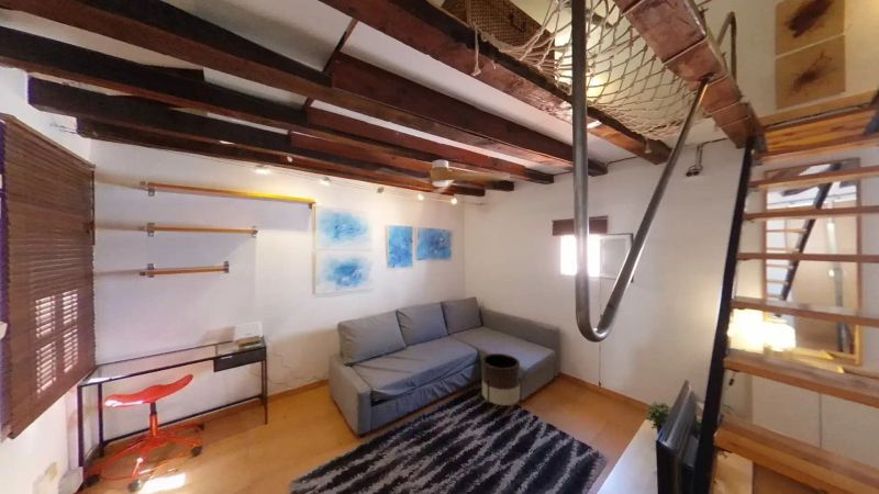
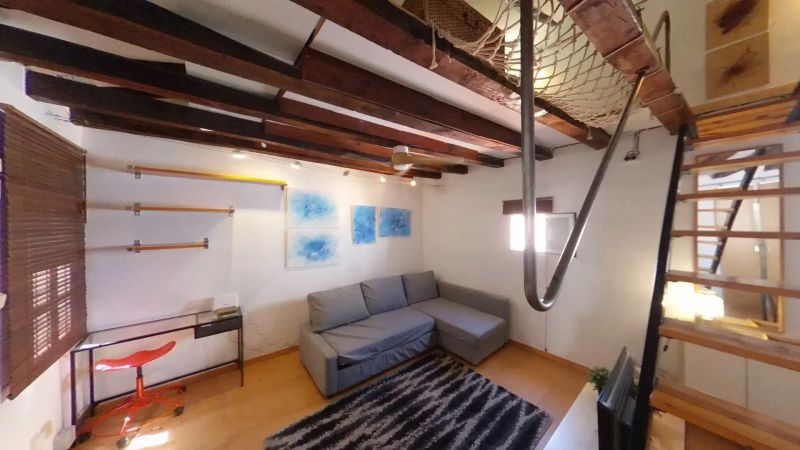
- planter [481,352,523,419]
